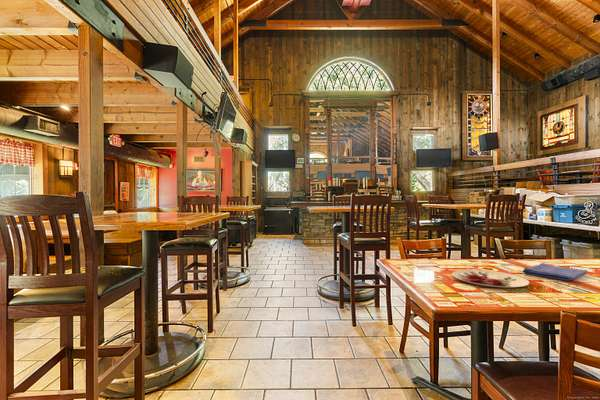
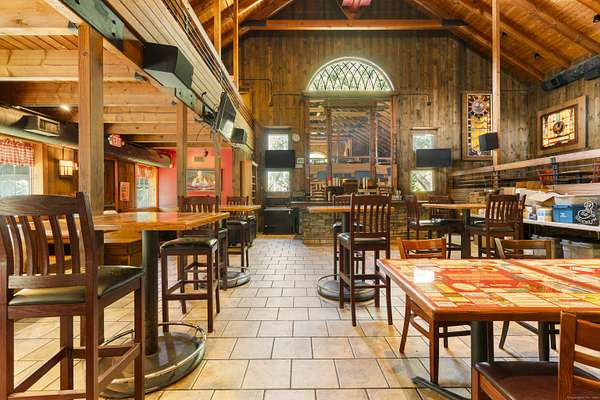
- plate [451,269,530,288]
- dish towel [521,262,589,282]
